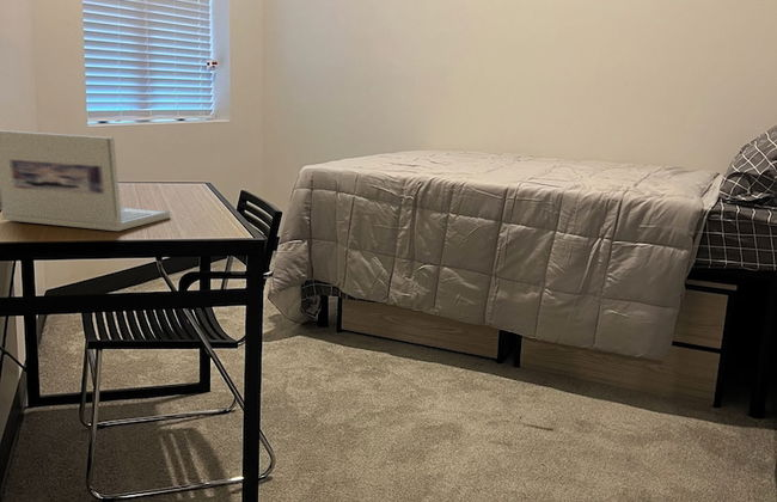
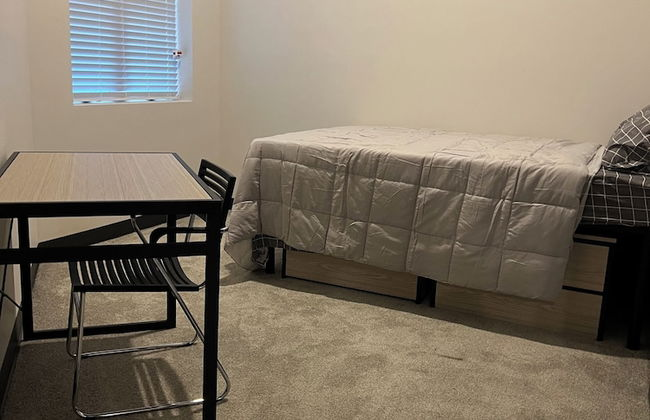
- laptop computer [0,129,171,232]
